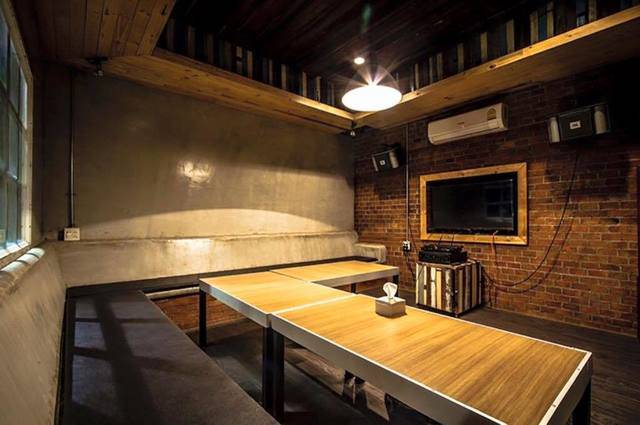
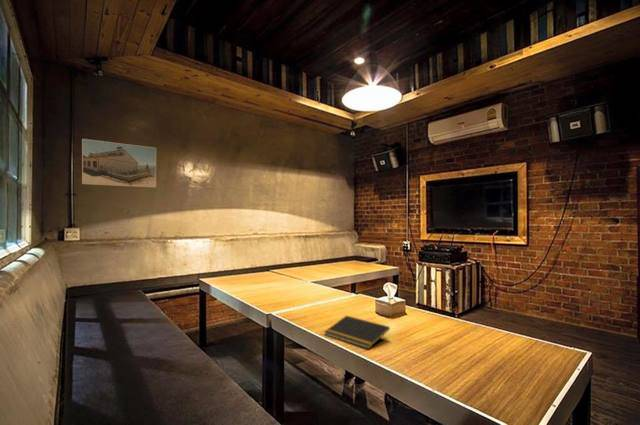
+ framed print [81,138,157,188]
+ notepad [323,315,391,350]
